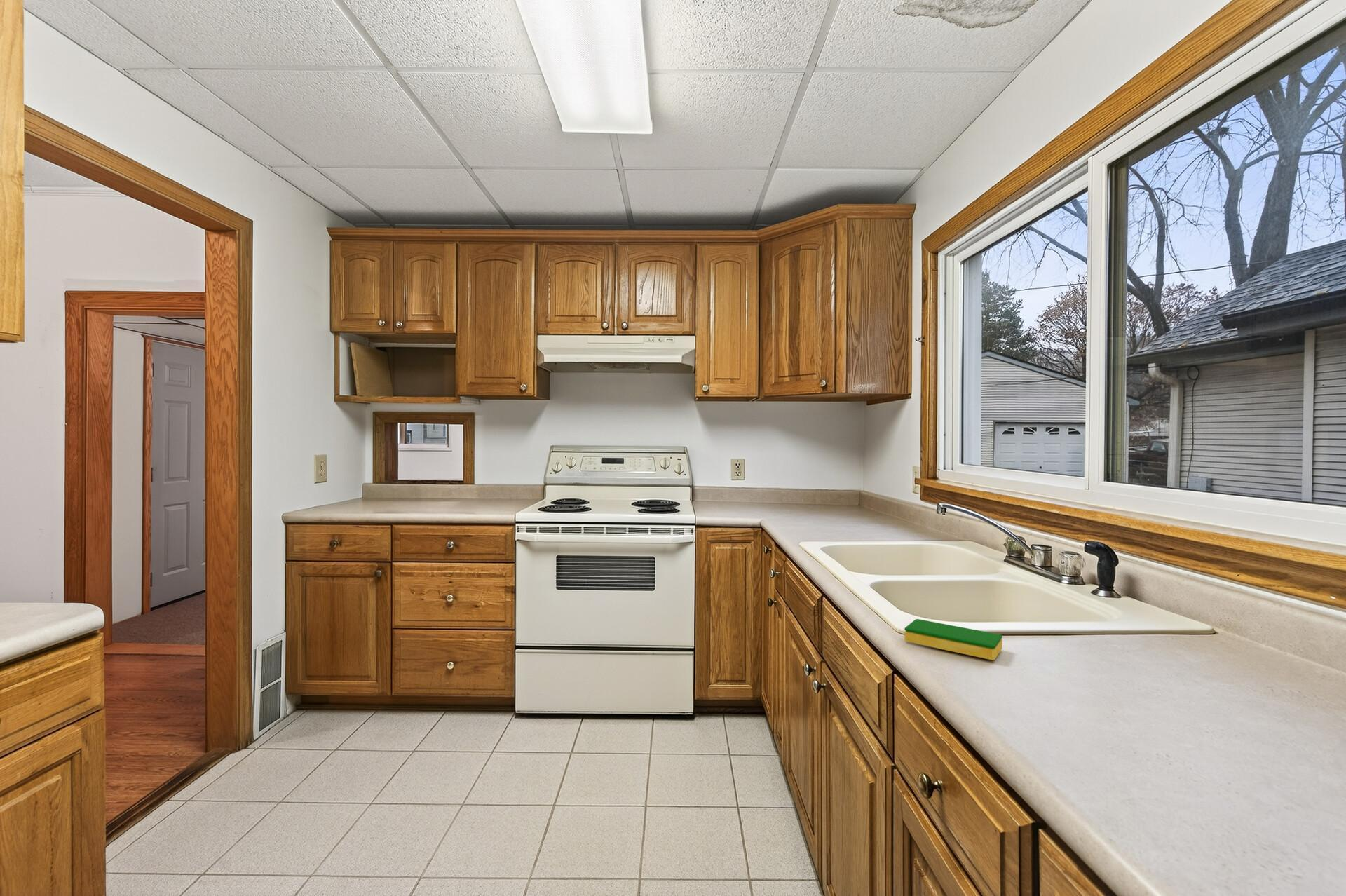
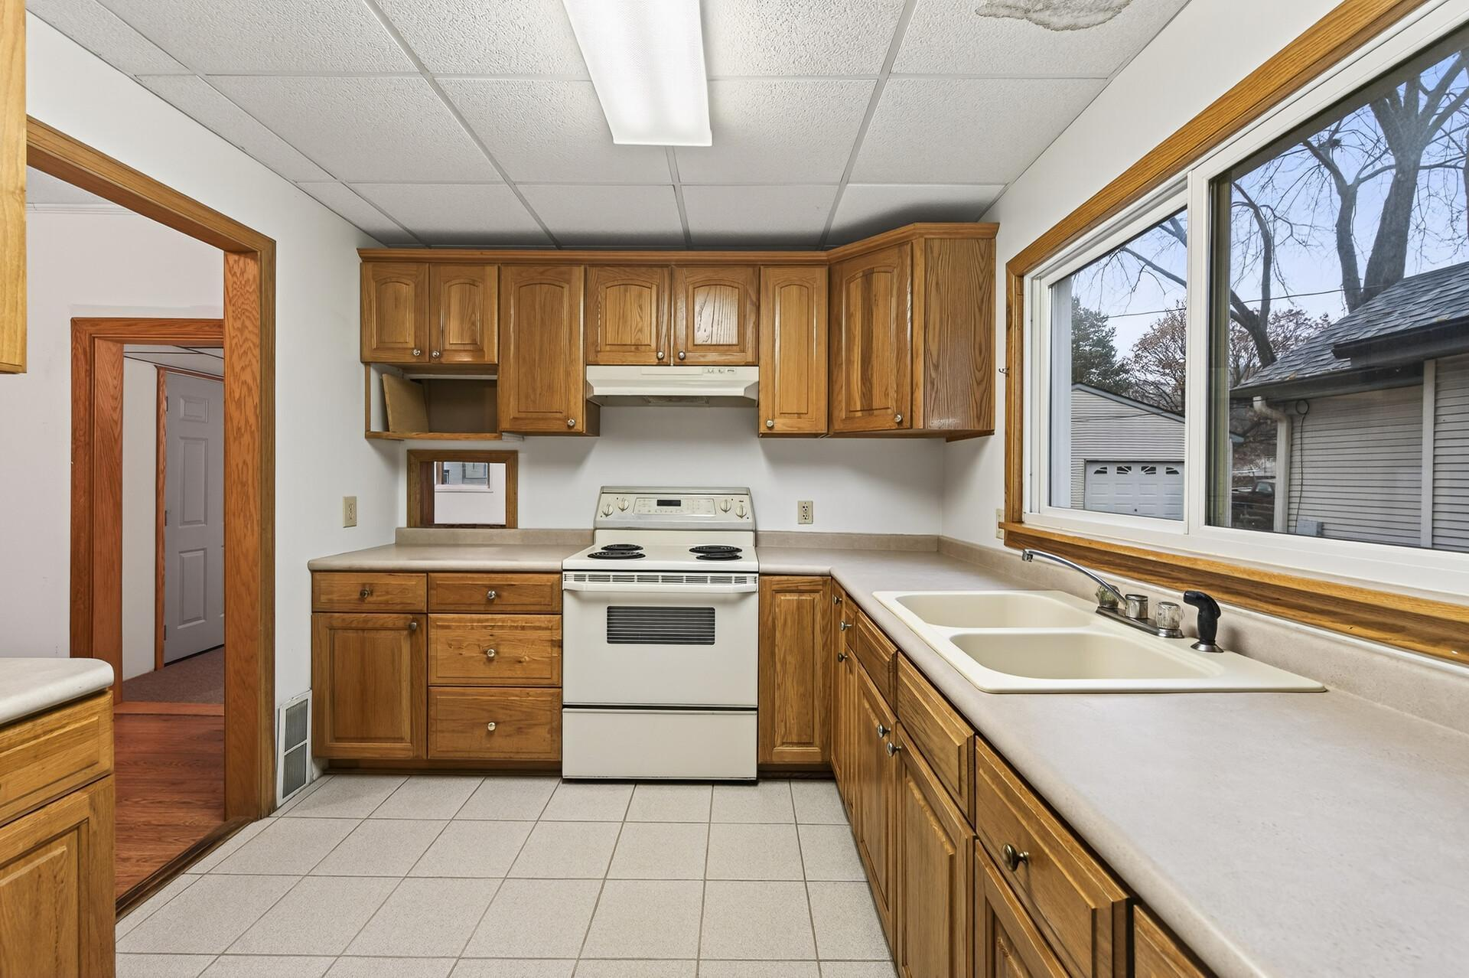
- dish sponge [904,618,1003,660]
